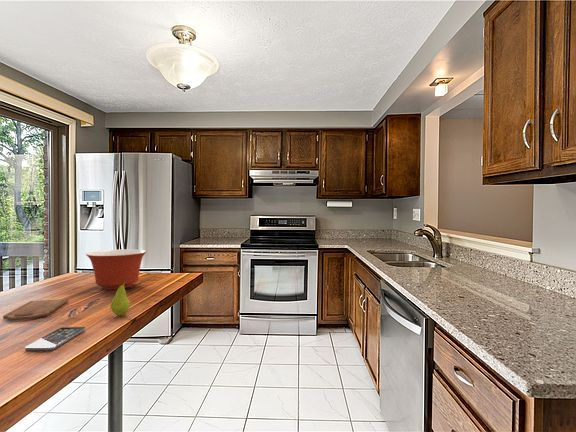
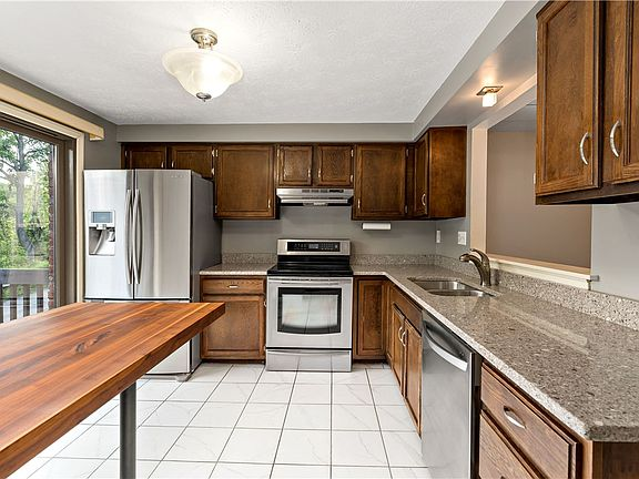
- mixing bowl [85,248,148,290]
- fruit [110,280,131,317]
- cutting board [2,298,69,321]
- smartphone [24,326,86,352]
